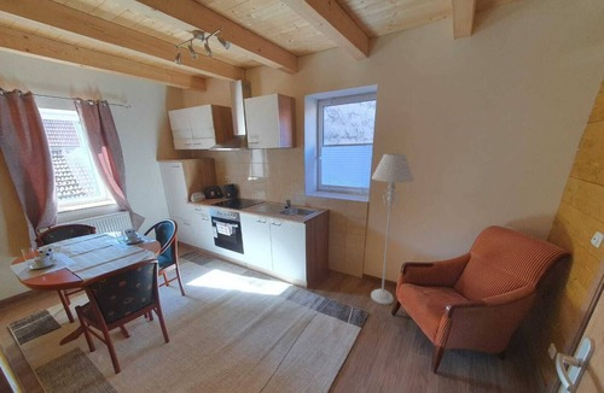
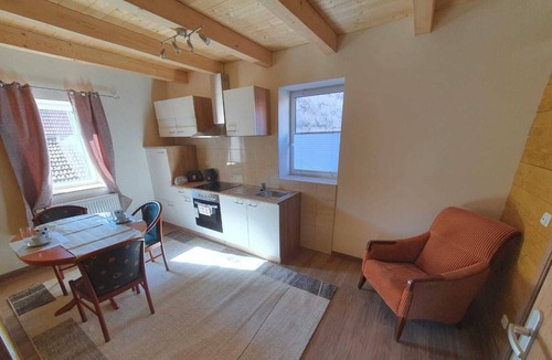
- floor lamp [370,153,416,306]
